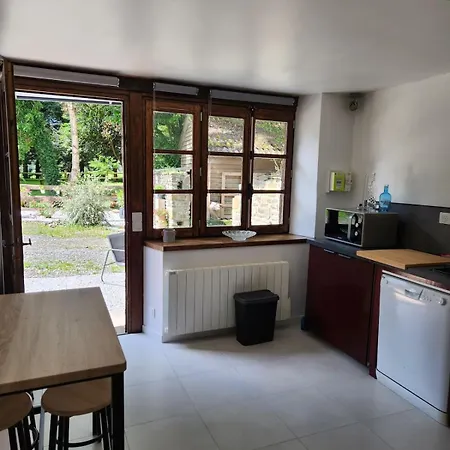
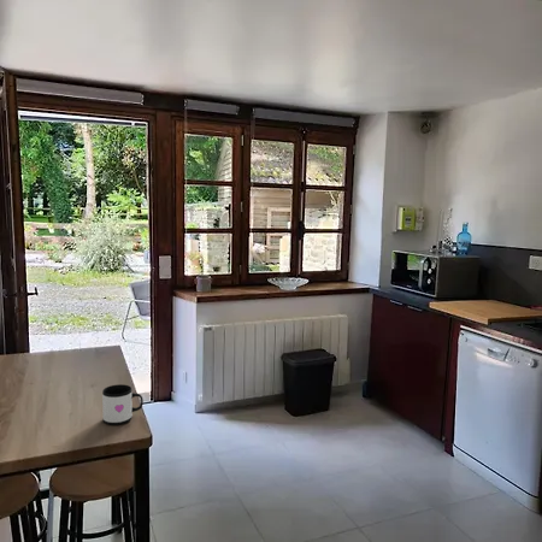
+ mug [101,383,145,426]
